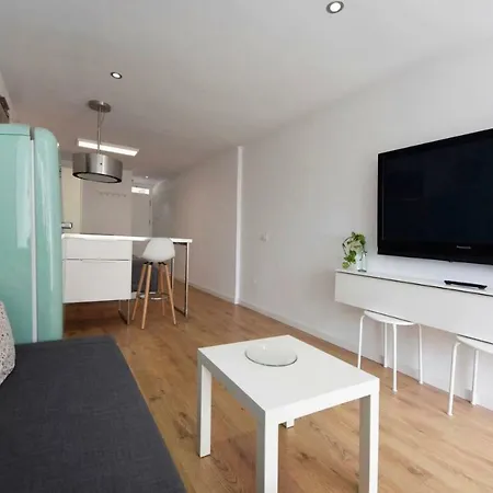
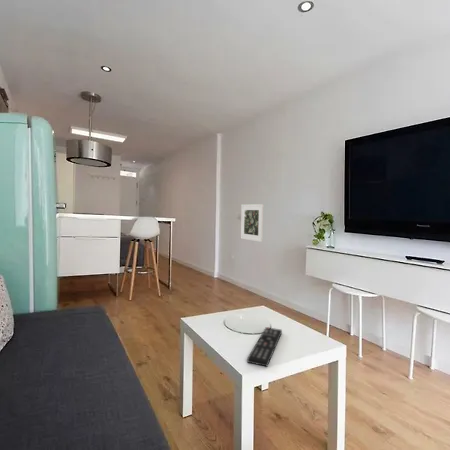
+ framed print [240,203,265,243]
+ remote control [246,326,283,368]
